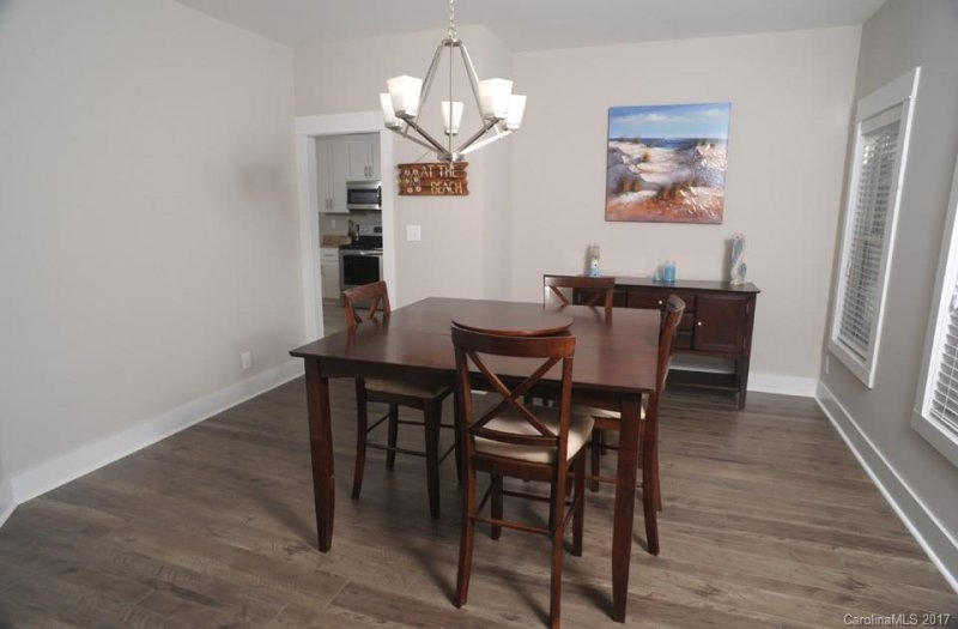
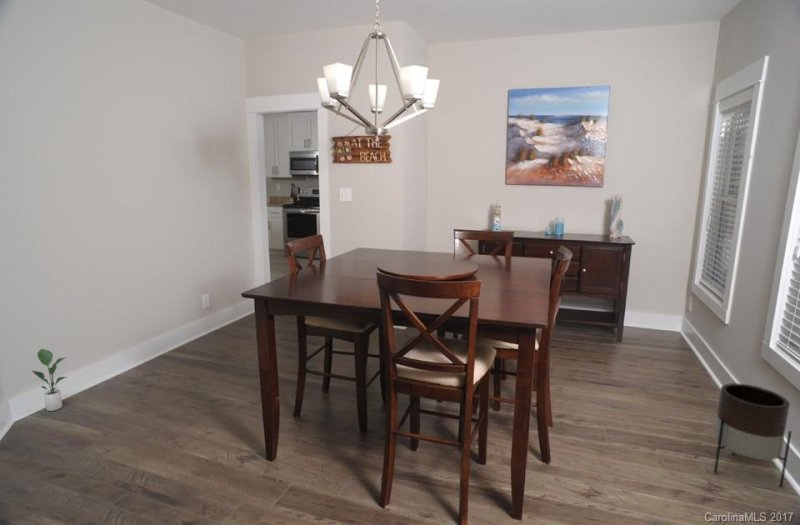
+ potted plant [30,348,67,412]
+ planter [713,382,793,488]
